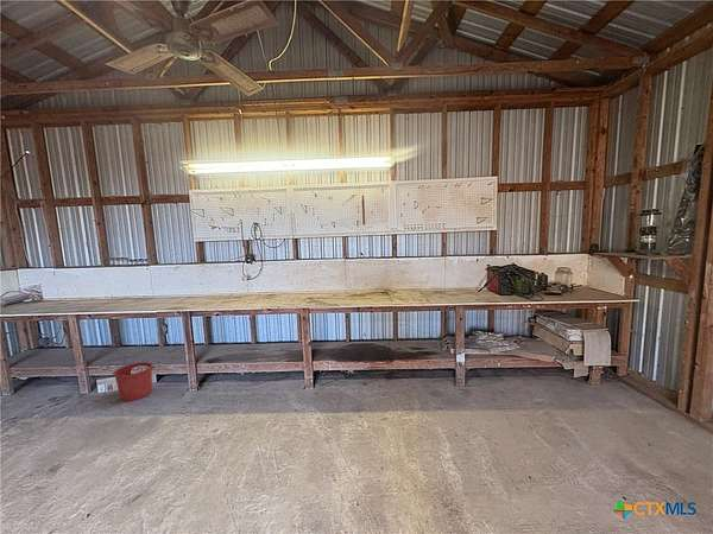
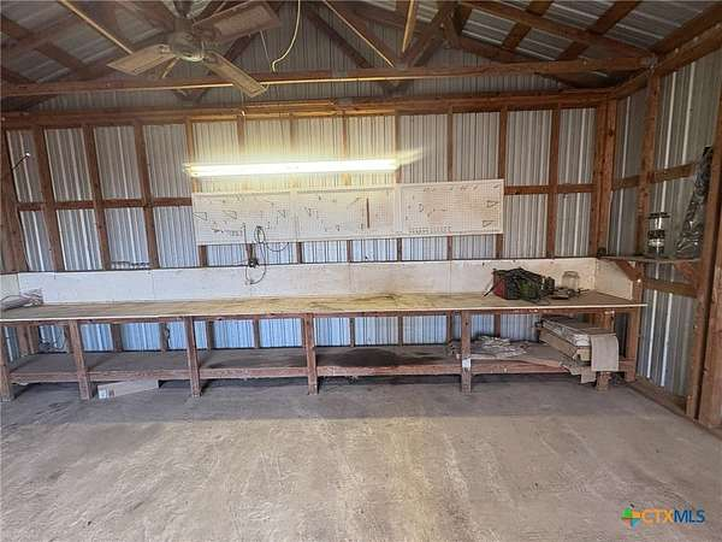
- bucket [112,361,156,402]
